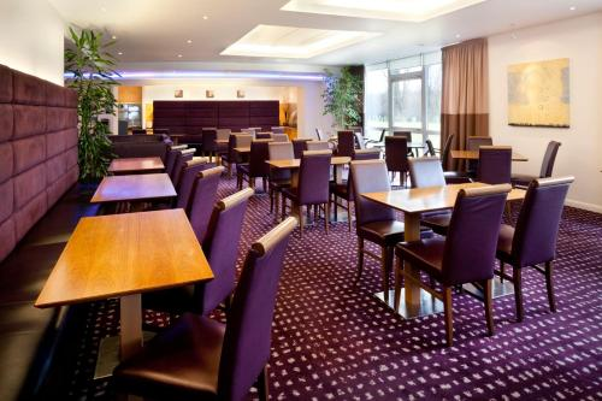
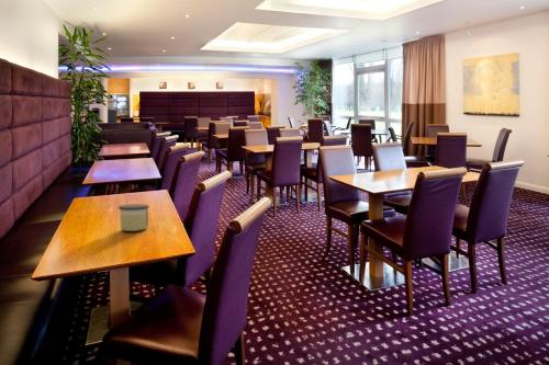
+ candle [117,203,150,232]
